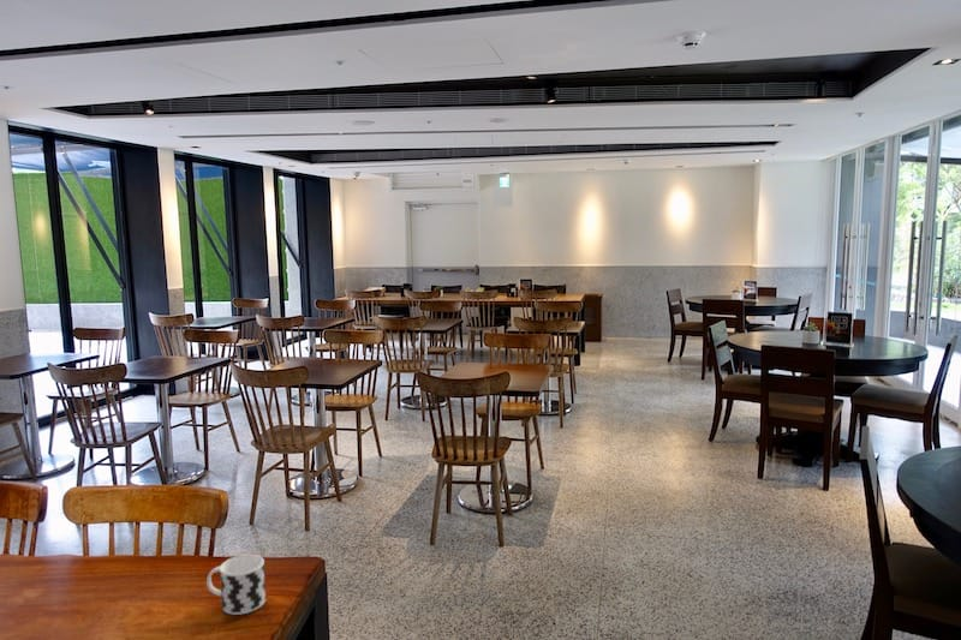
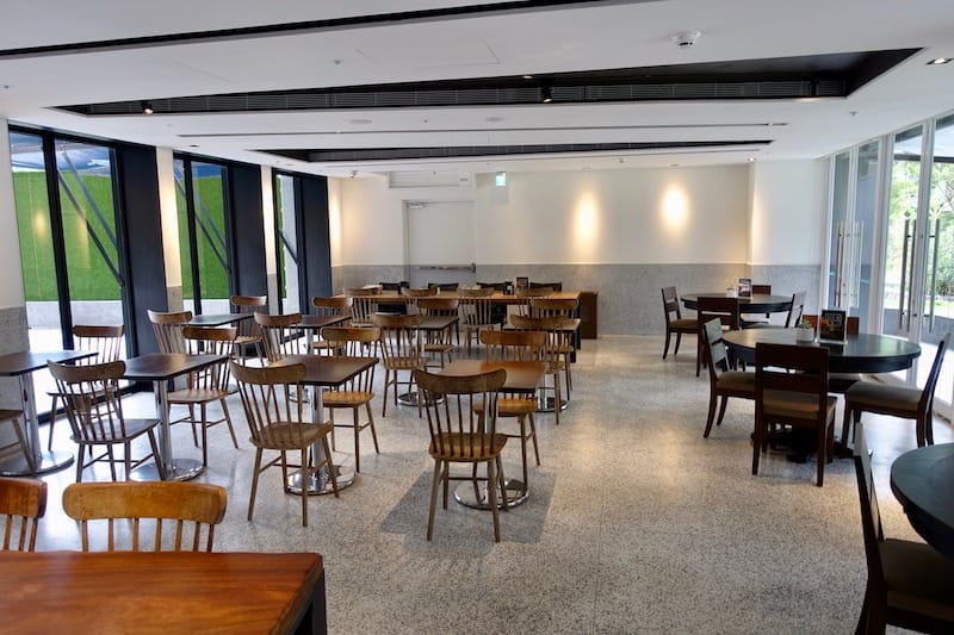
- cup [205,554,267,616]
